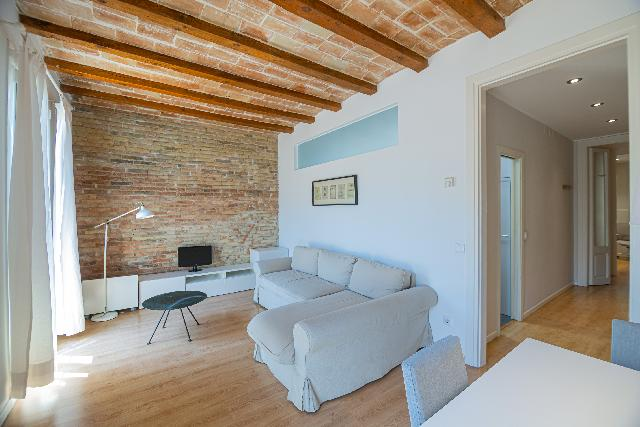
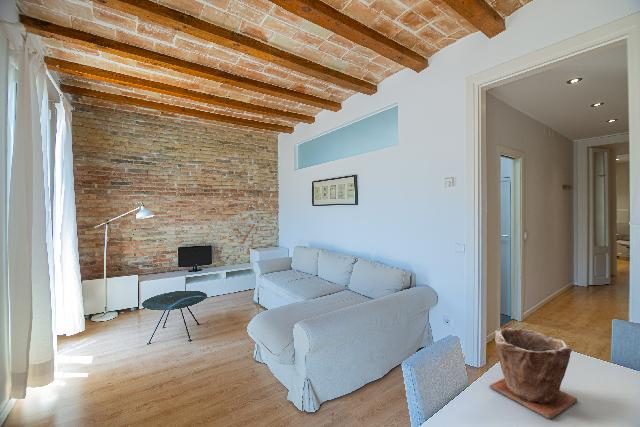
+ plant pot [488,327,578,419]
